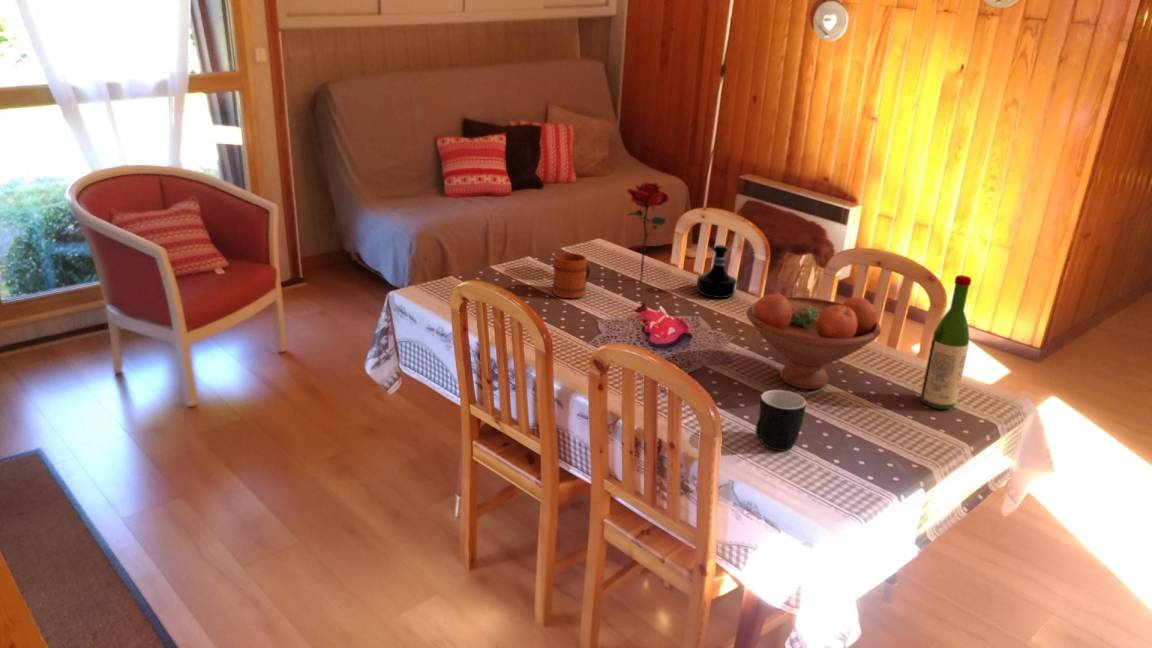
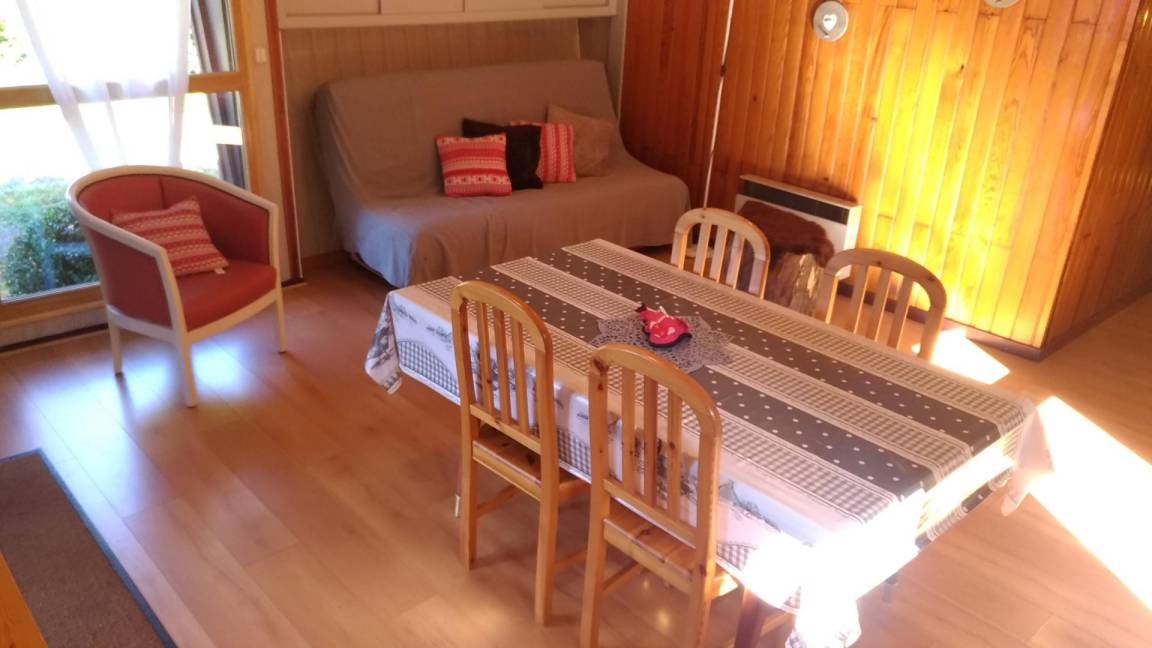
- flower [626,181,672,283]
- tequila bottle [696,244,738,299]
- wine bottle [920,274,973,410]
- mug [551,252,591,299]
- fruit bowl [746,293,882,390]
- mug [755,389,807,452]
